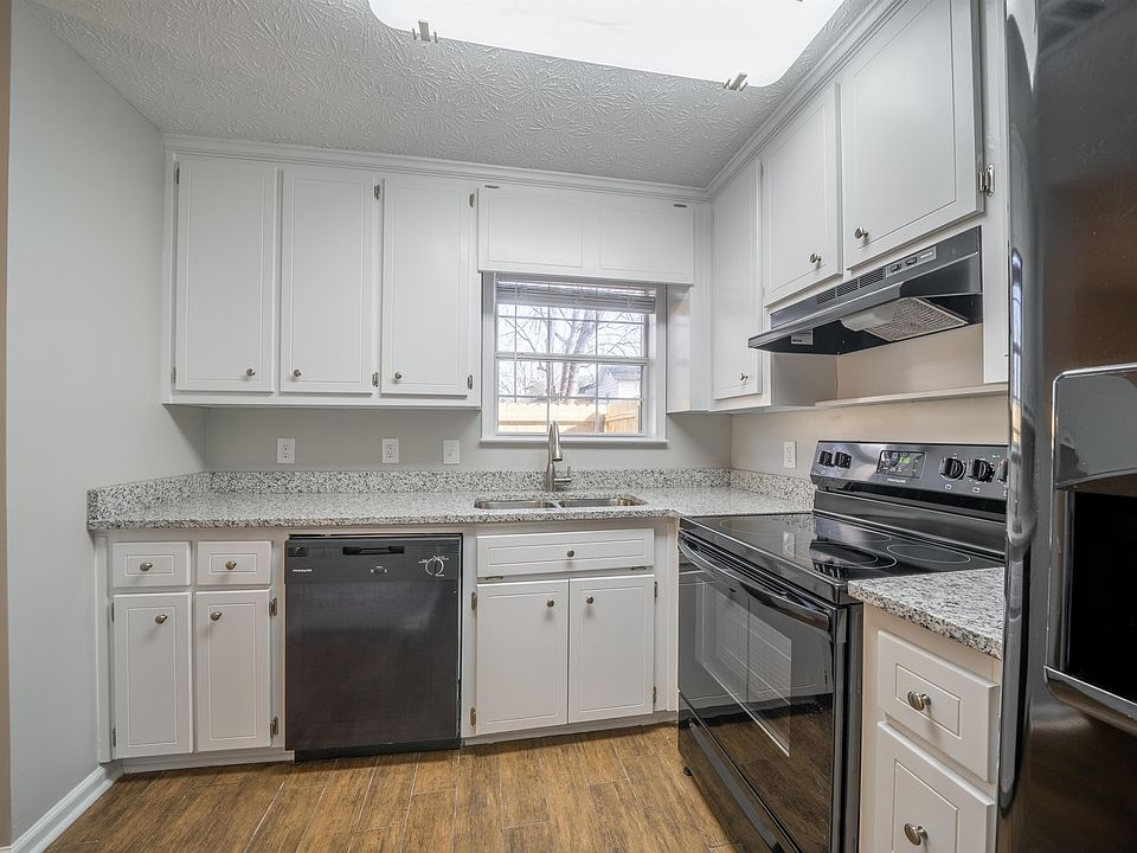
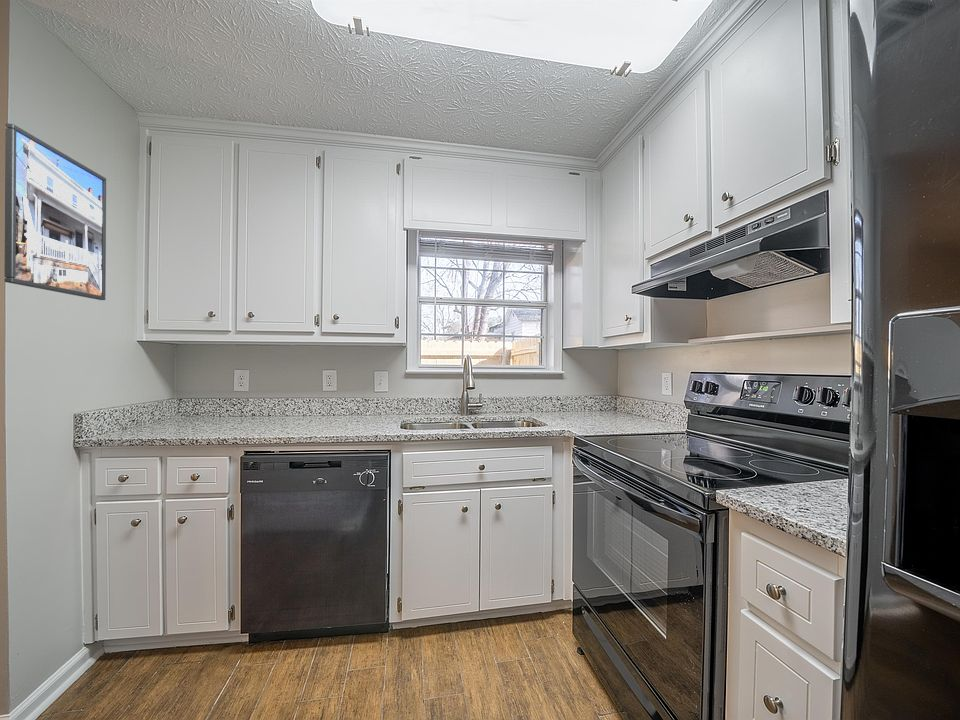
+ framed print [4,122,107,301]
